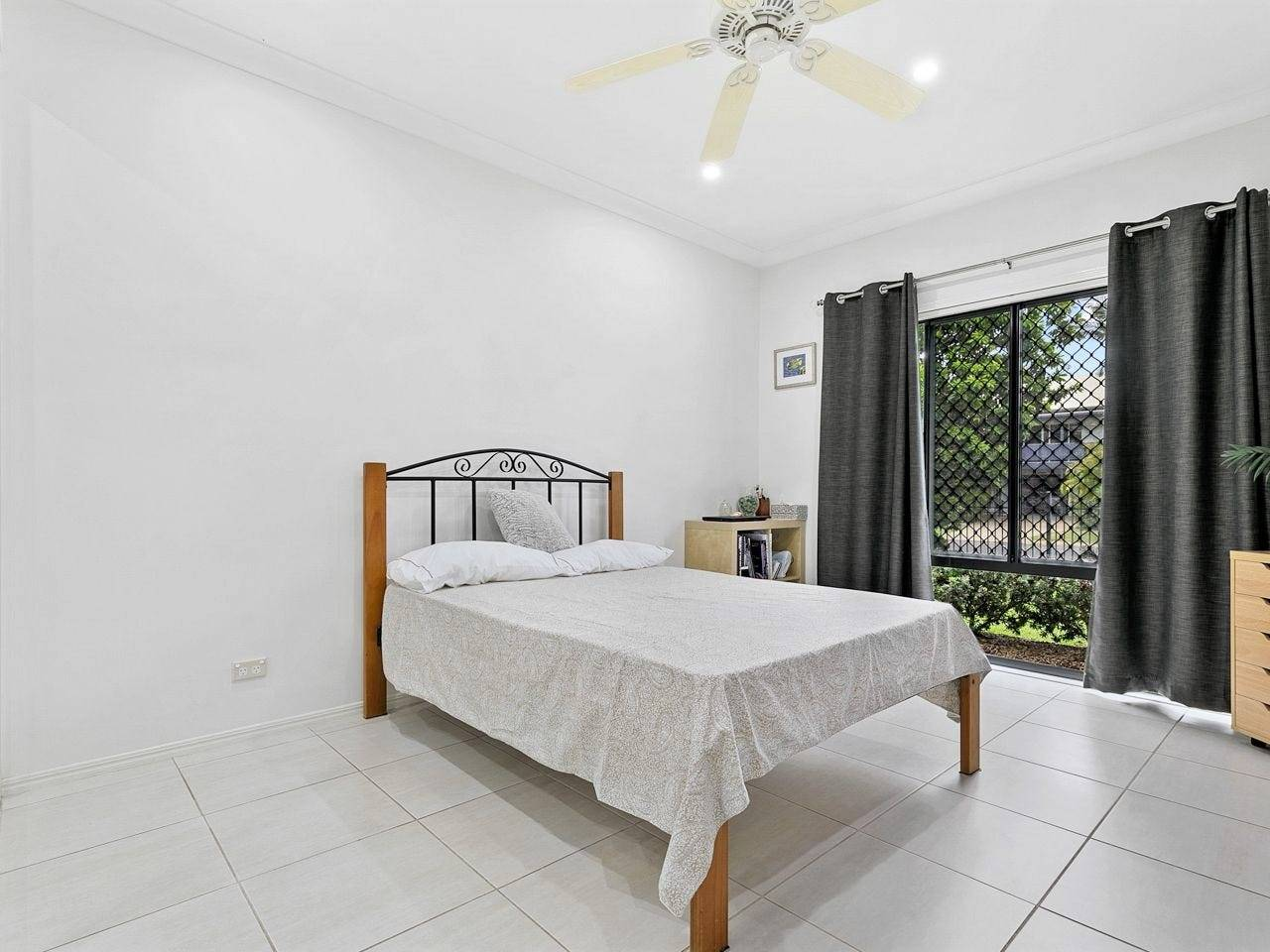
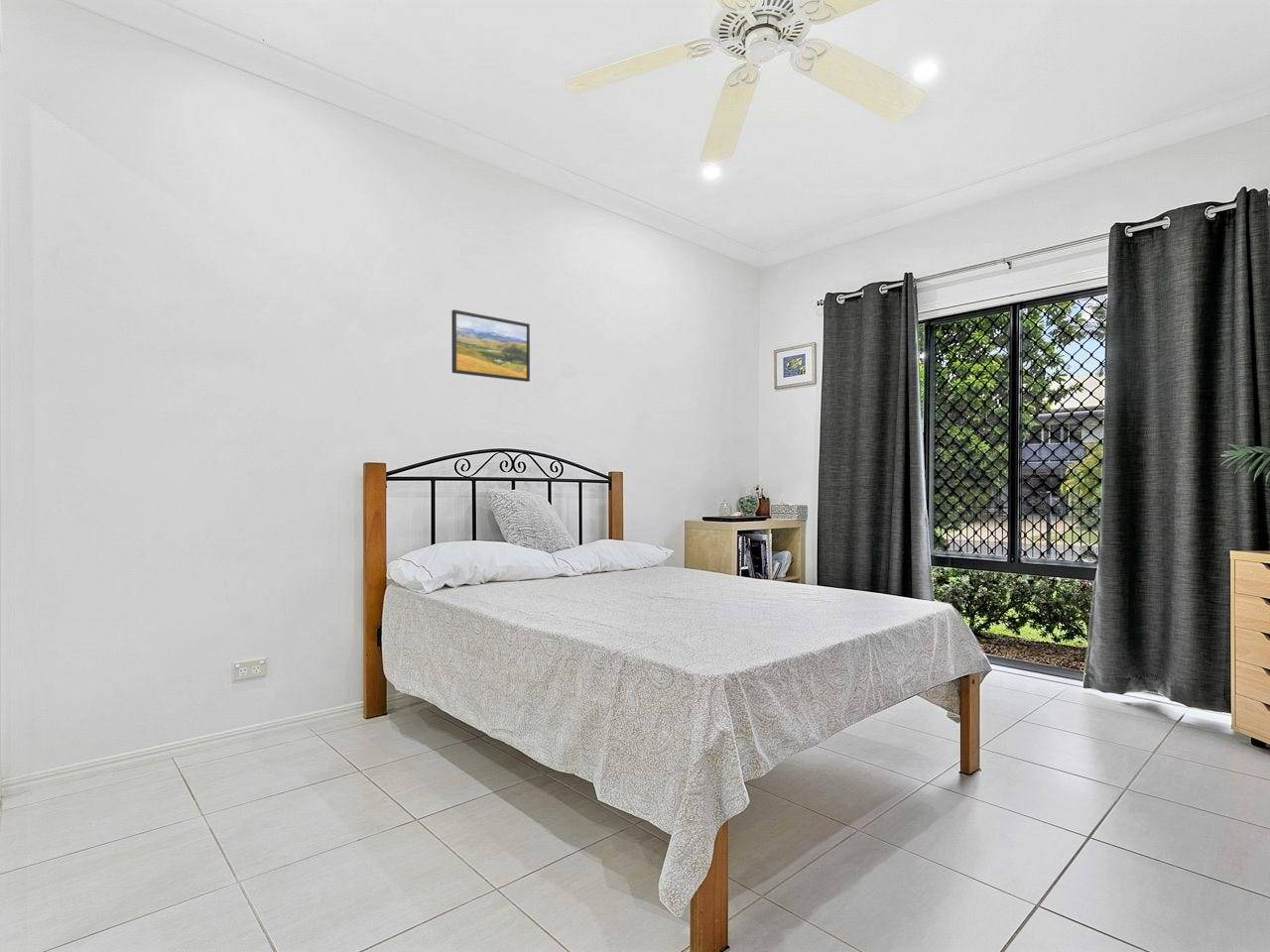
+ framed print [450,308,531,383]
